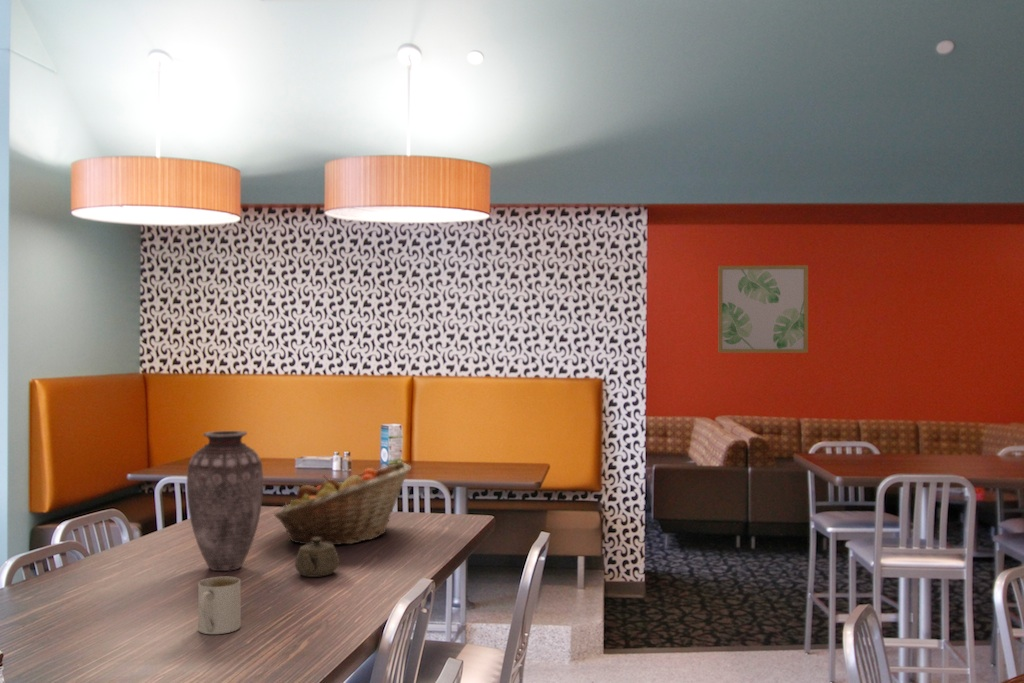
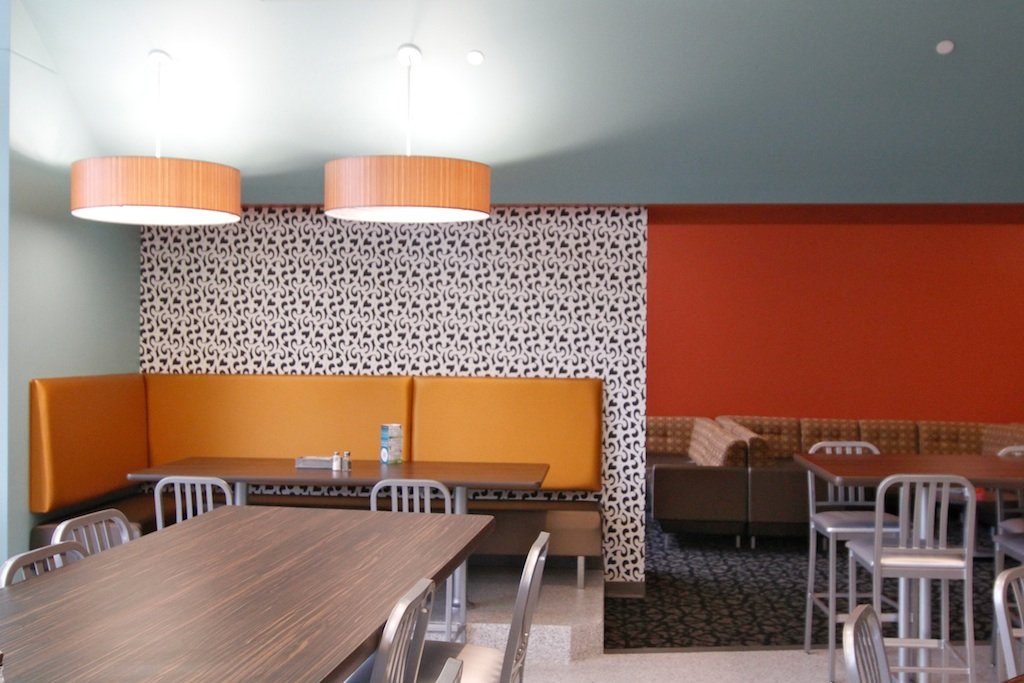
- fruit basket [273,461,412,546]
- teapot [294,538,341,578]
- mug [197,576,242,635]
- wall art [717,264,809,354]
- vase [186,430,264,572]
